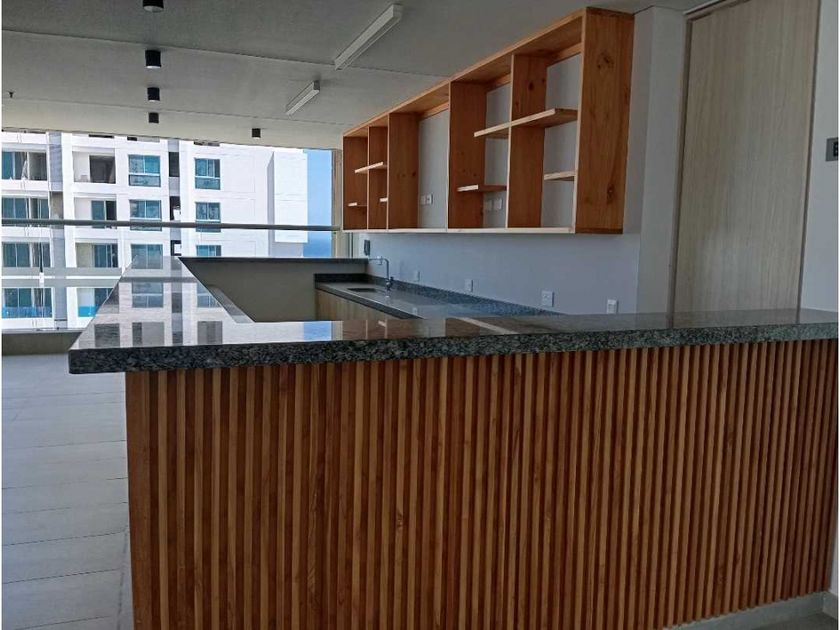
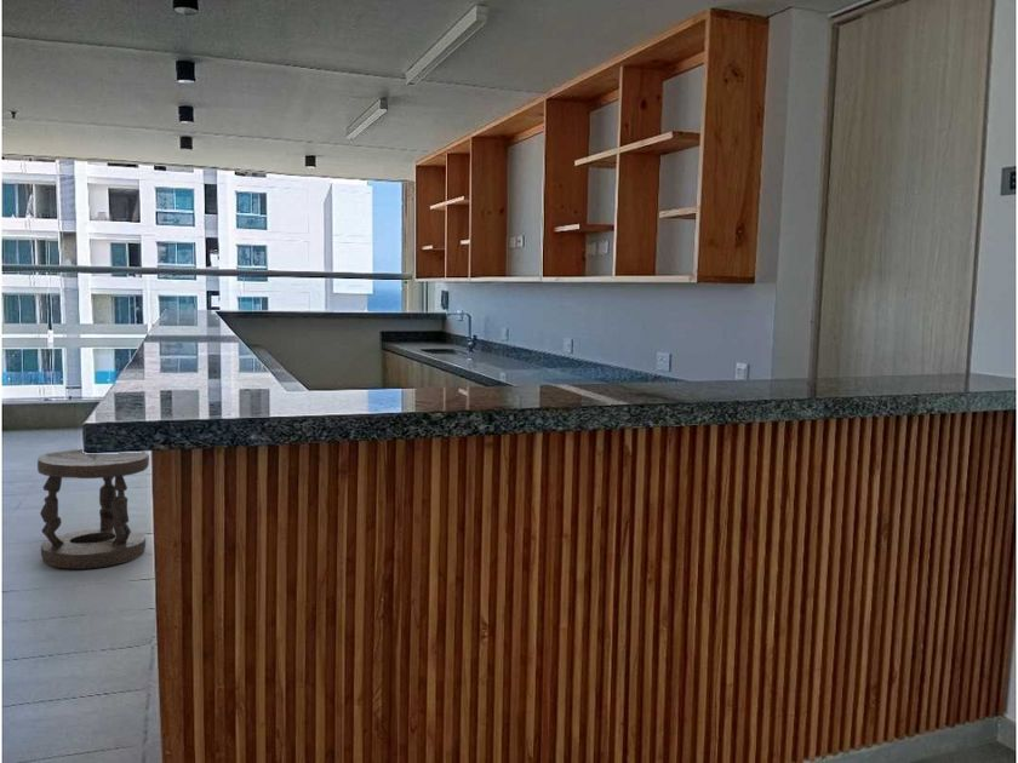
+ stool [36,448,150,570]
